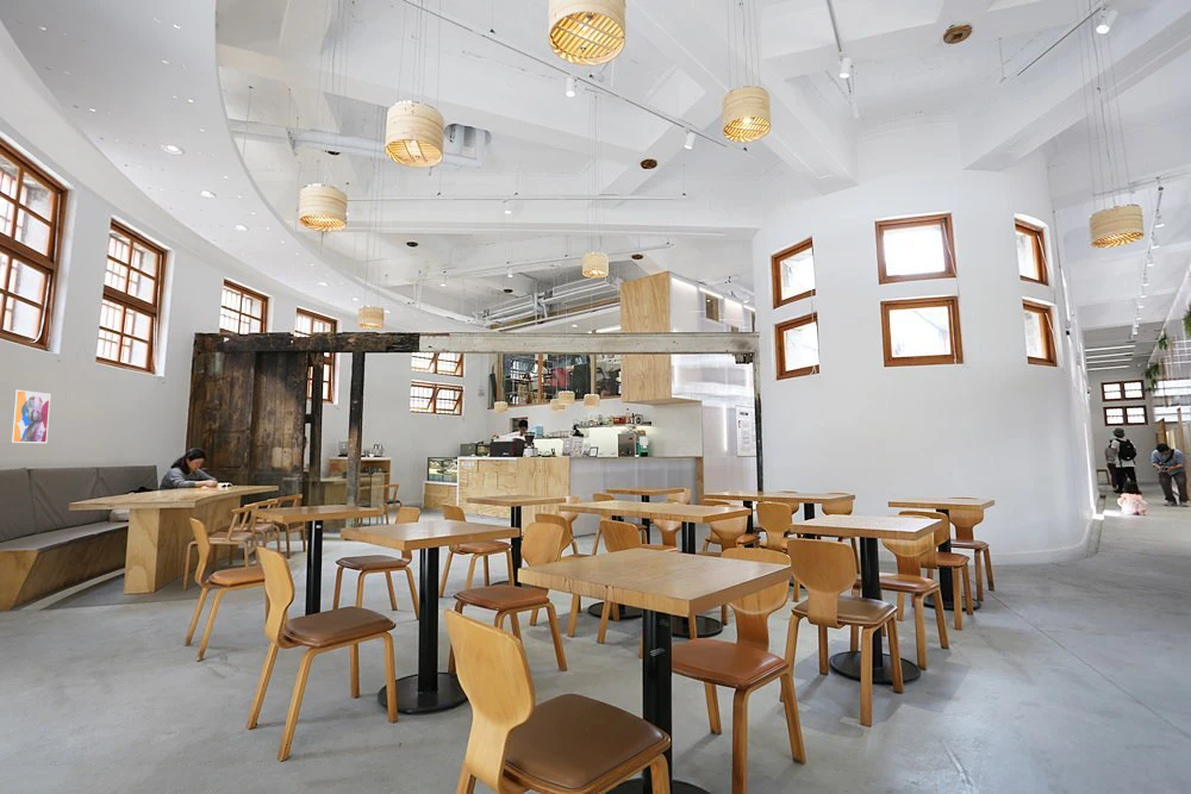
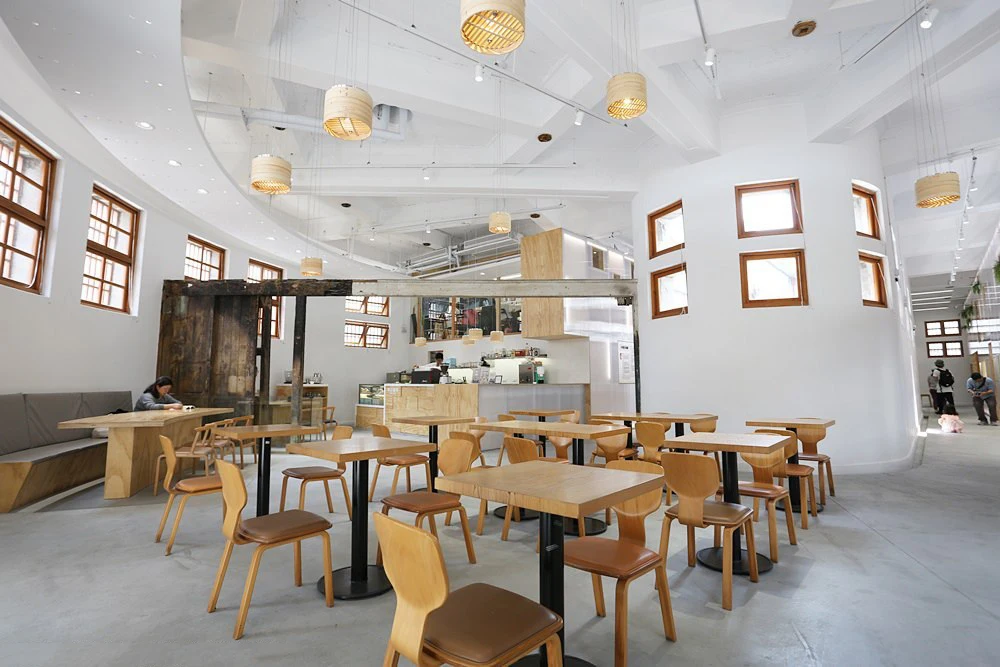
- wall art [8,389,51,444]
